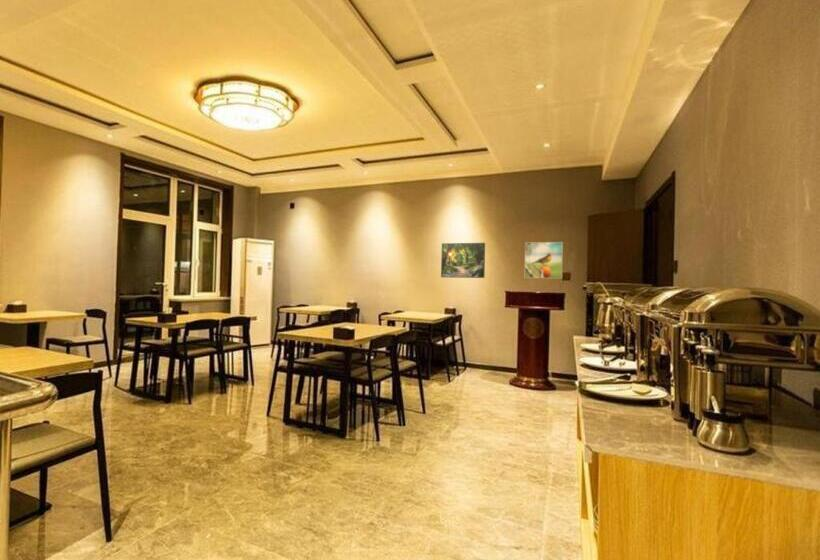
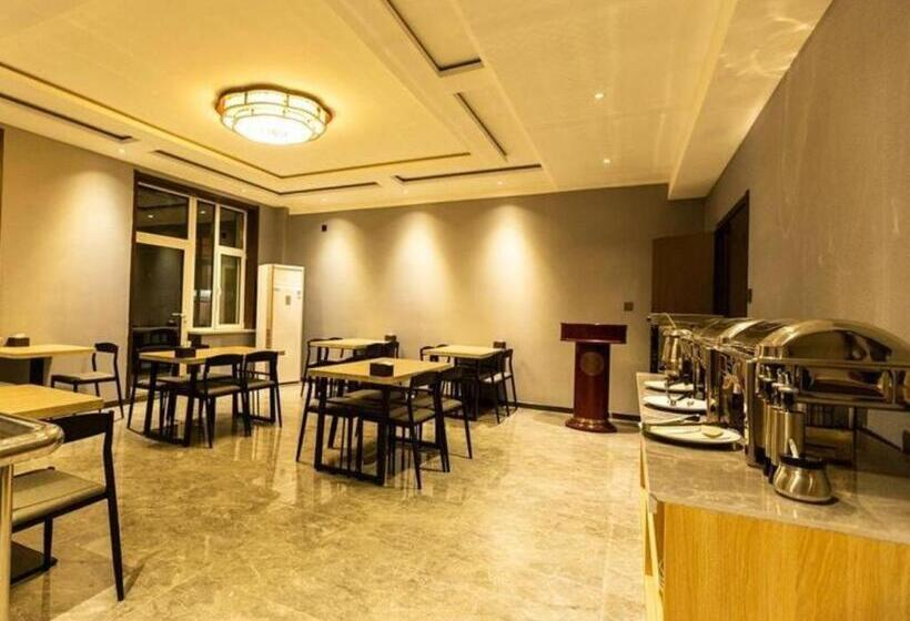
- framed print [440,242,486,279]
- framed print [524,241,564,279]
